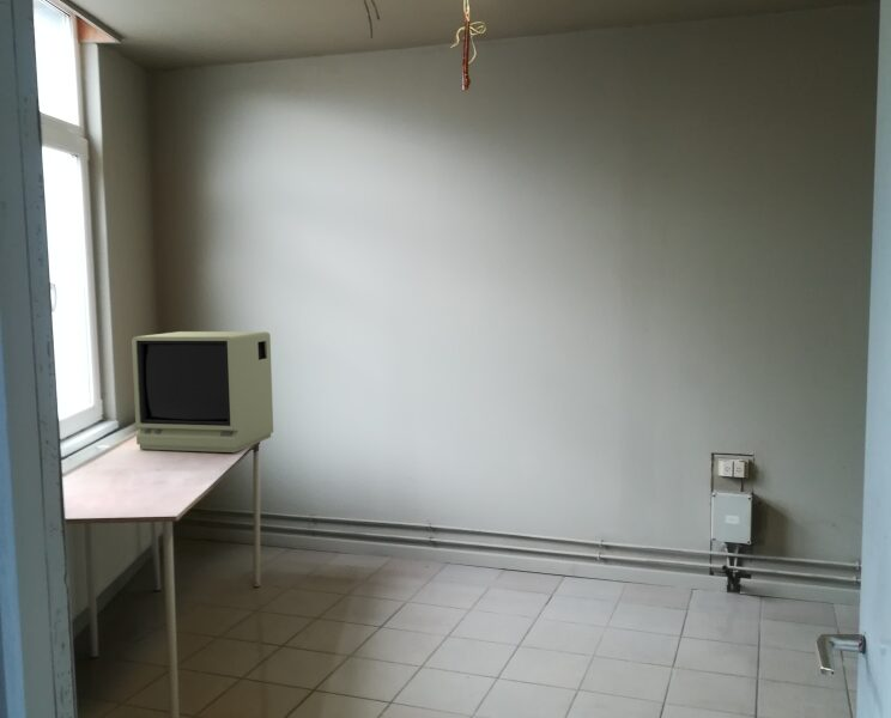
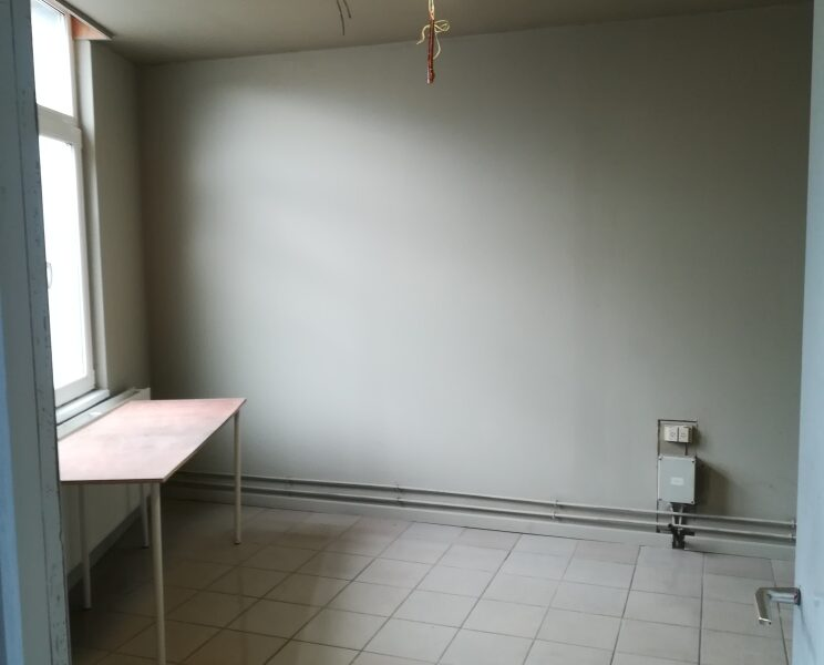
- monitor [131,330,274,454]
